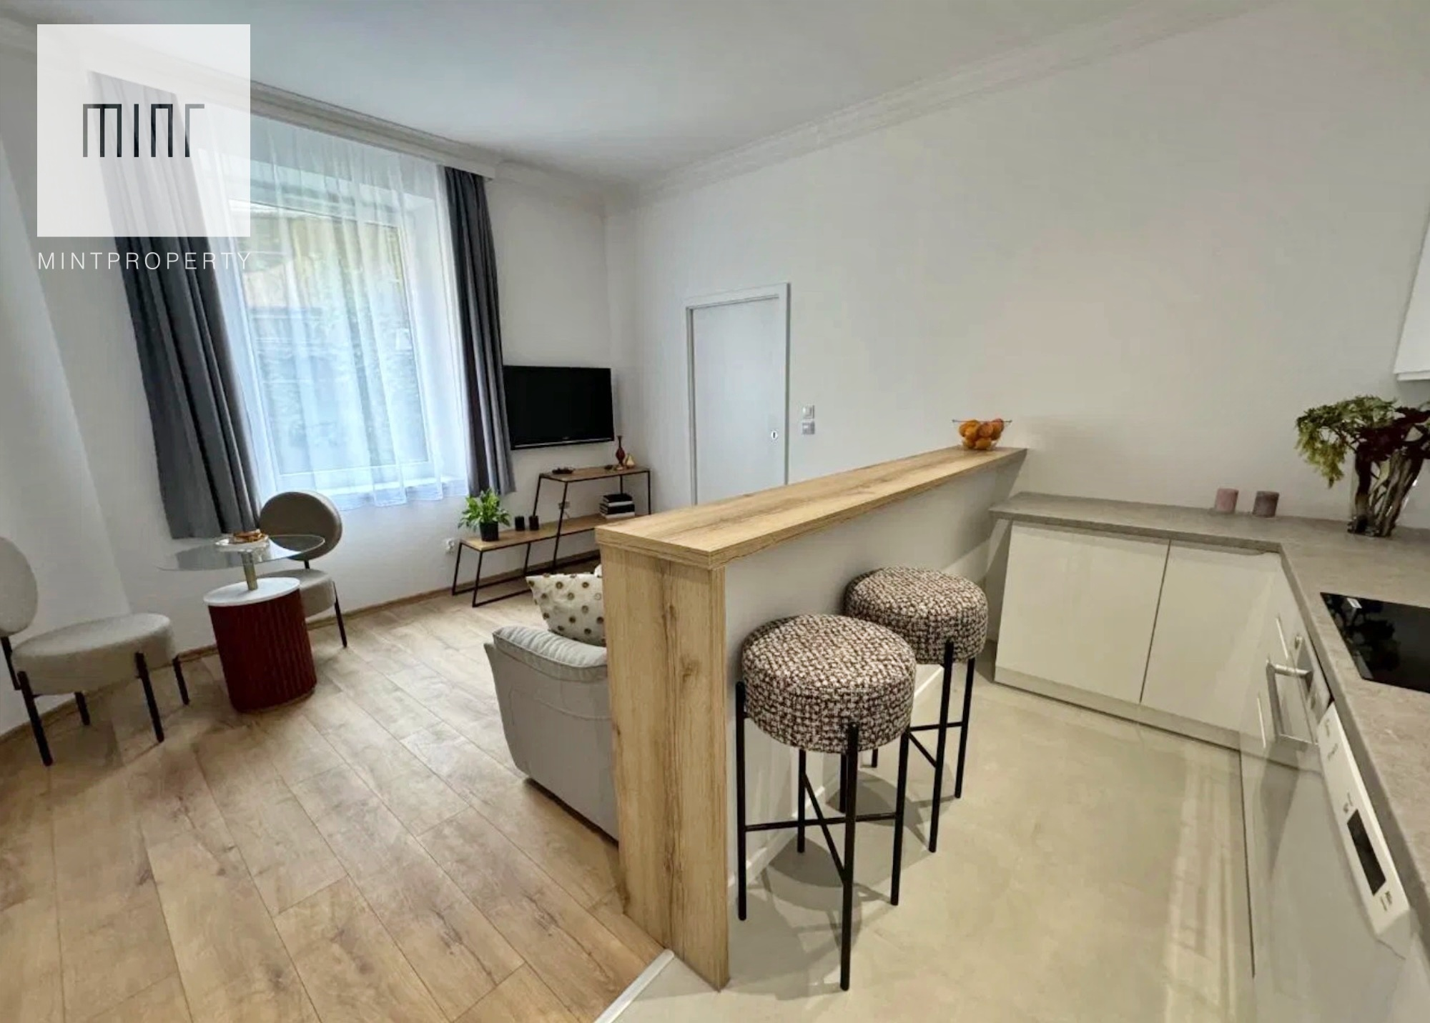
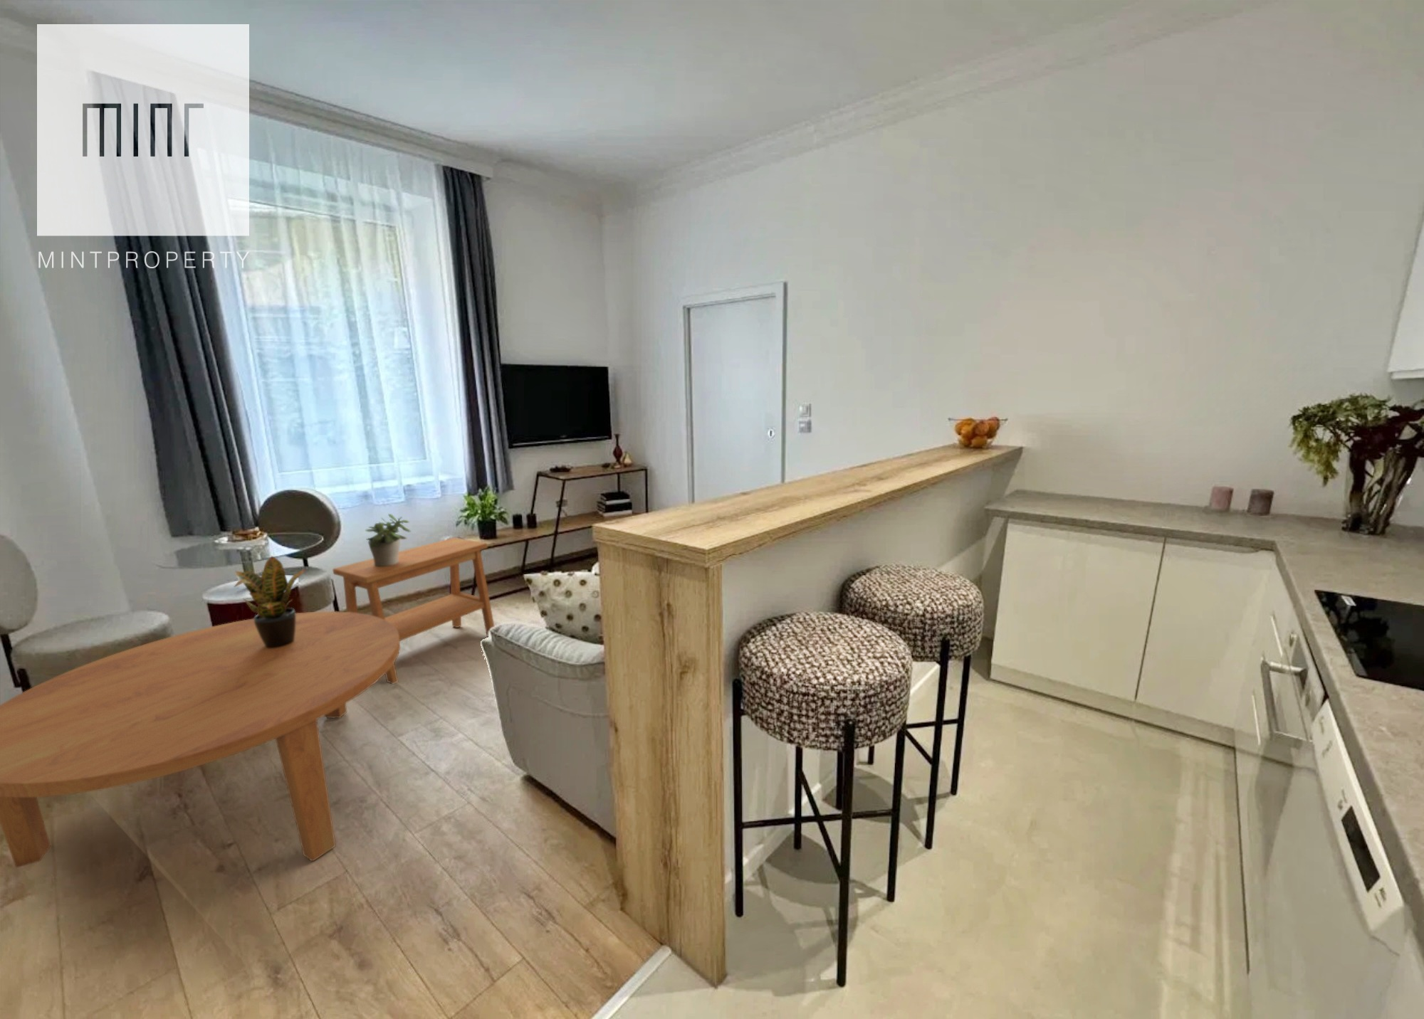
+ potted plant [365,513,410,567]
+ potted plant [234,555,307,648]
+ coffee table [0,611,400,868]
+ side table [332,537,495,685]
